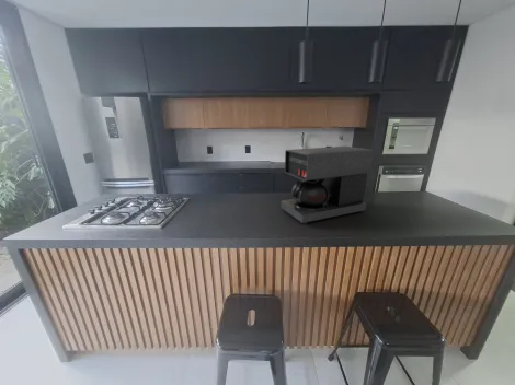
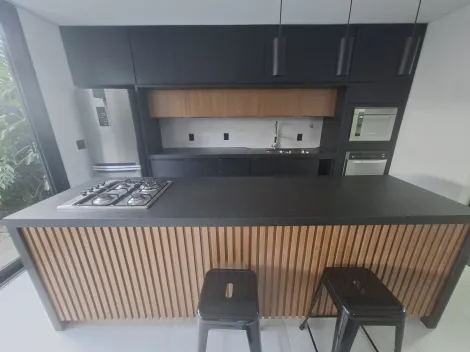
- coffee maker [279,145,375,225]
